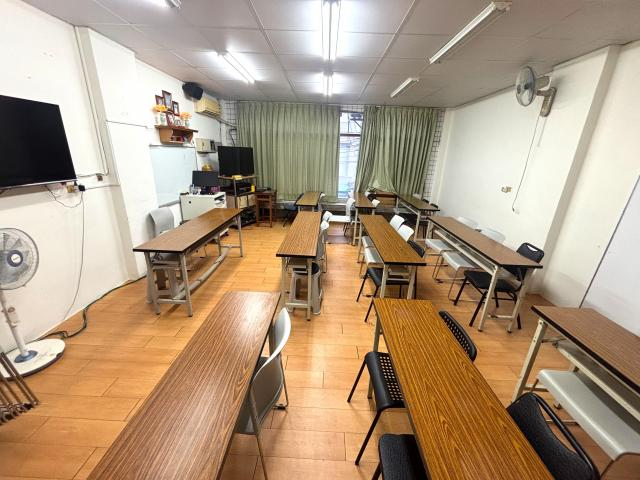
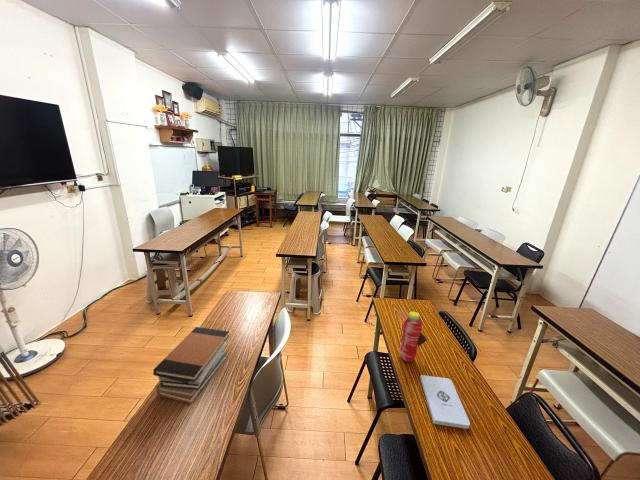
+ book stack [152,326,230,405]
+ water bottle [399,311,429,363]
+ notepad [419,374,471,430]
